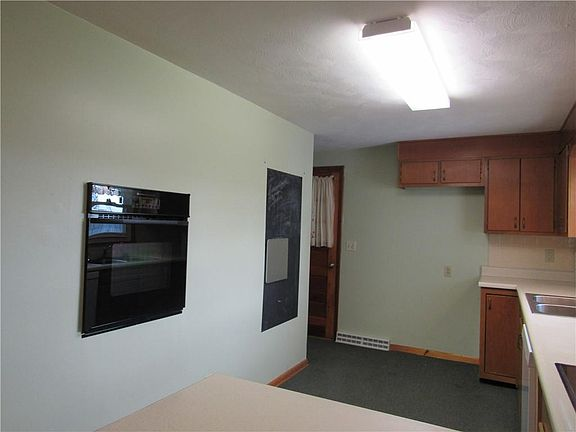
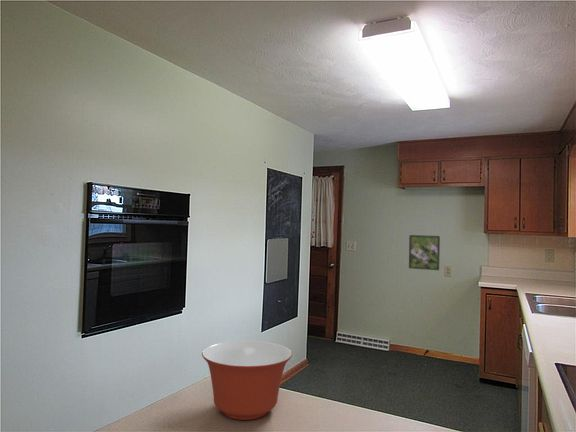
+ mixing bowl [201,340,293,421]
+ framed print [408,234,441,271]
